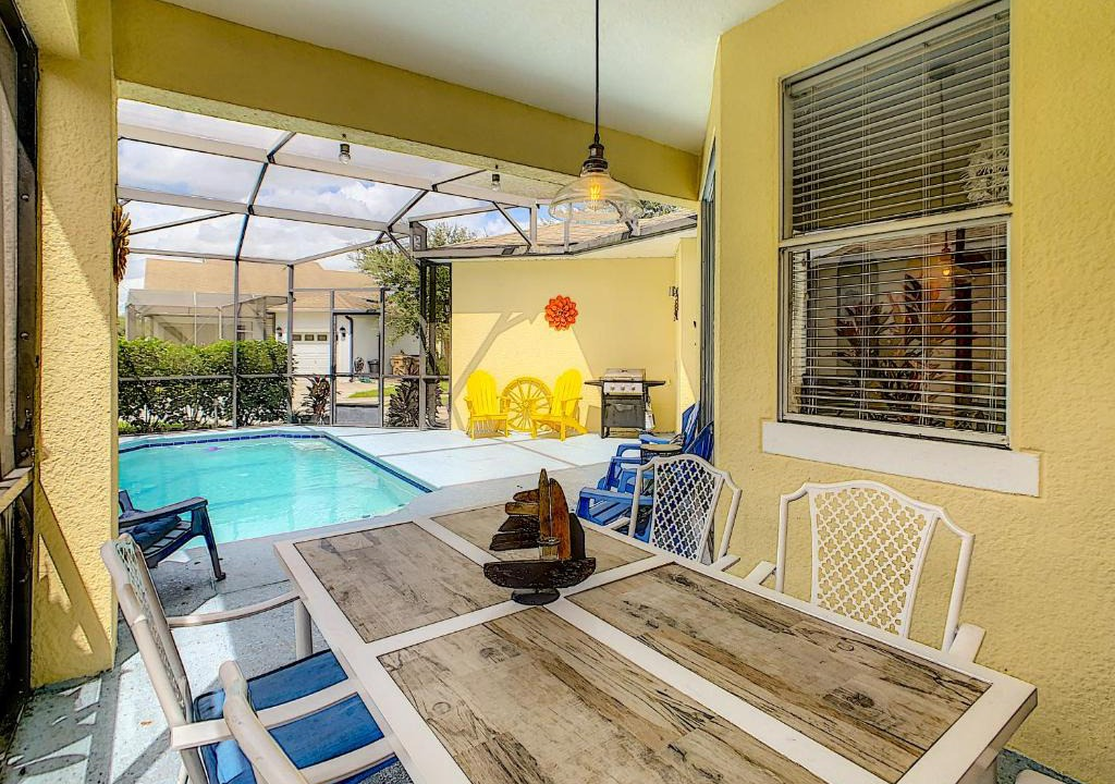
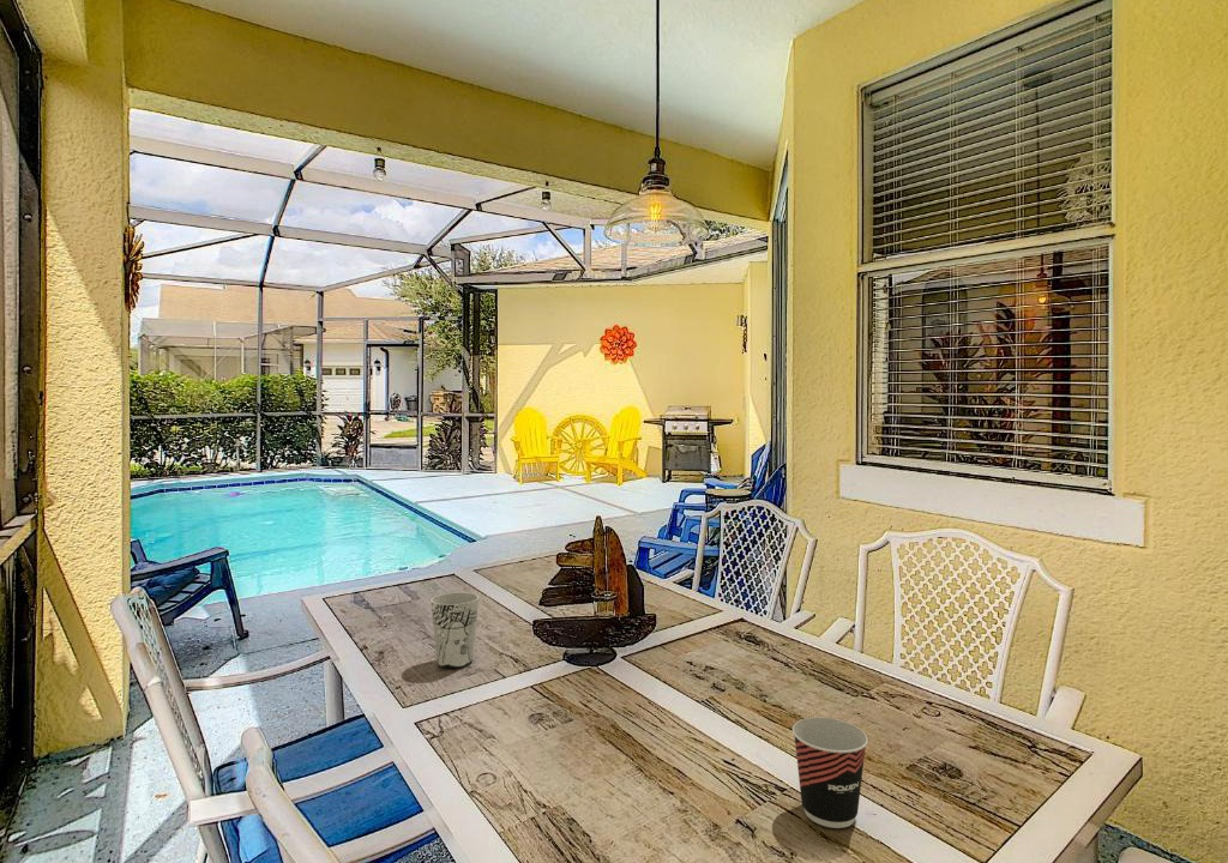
+ cup [791,716,869,829]
+ cup [429,591,480,669]
